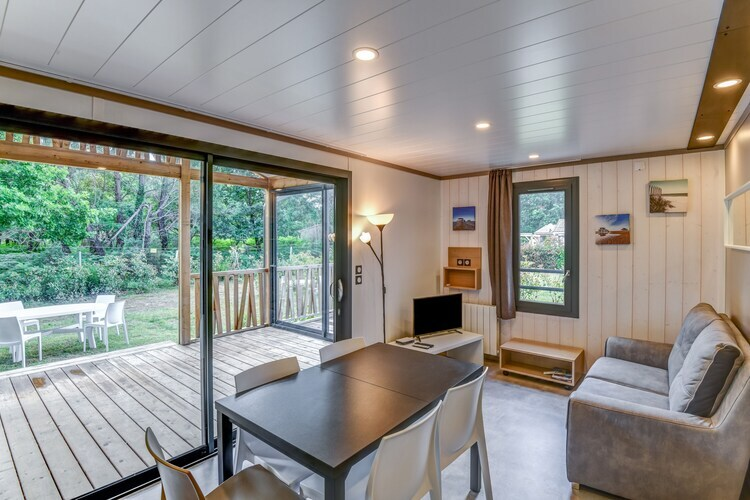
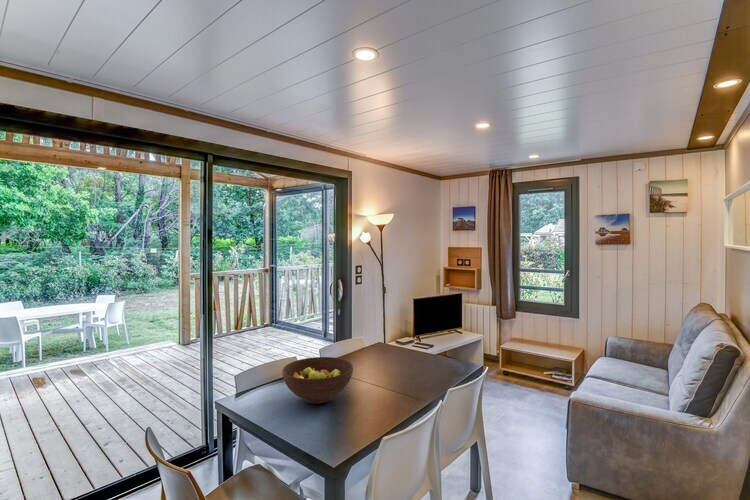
+ fruit bowl [281,356,354,405]
